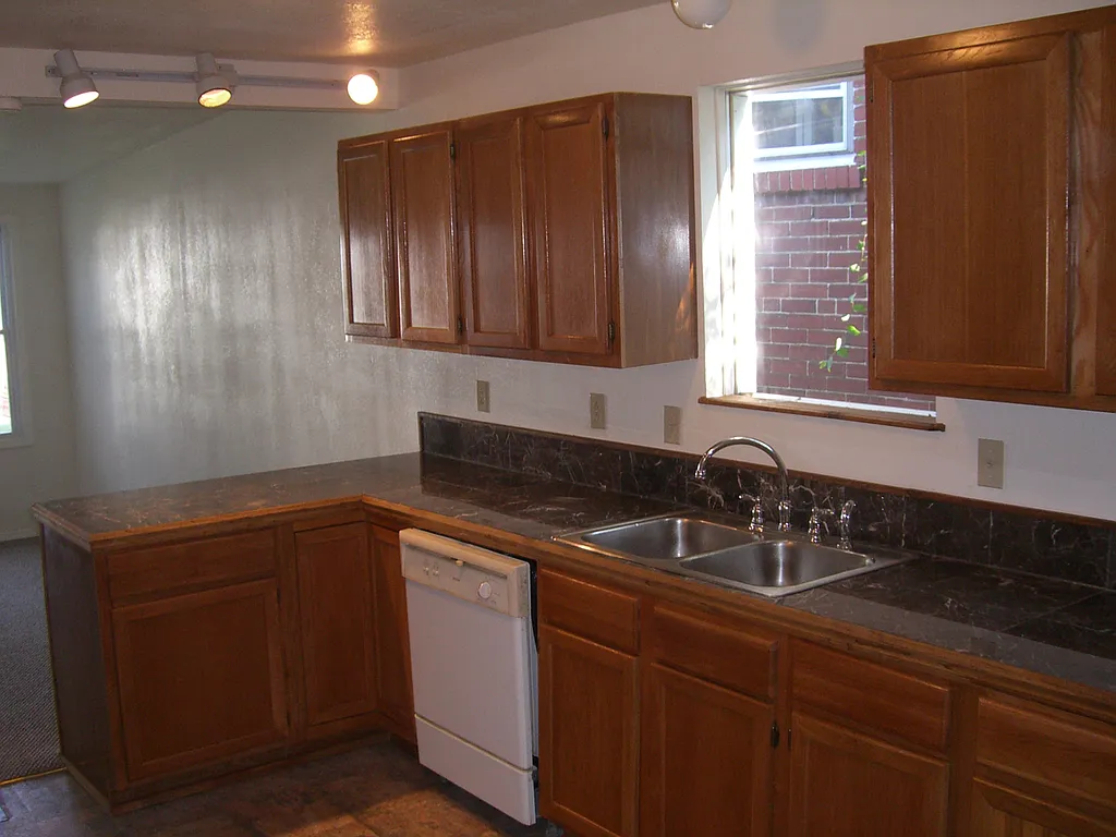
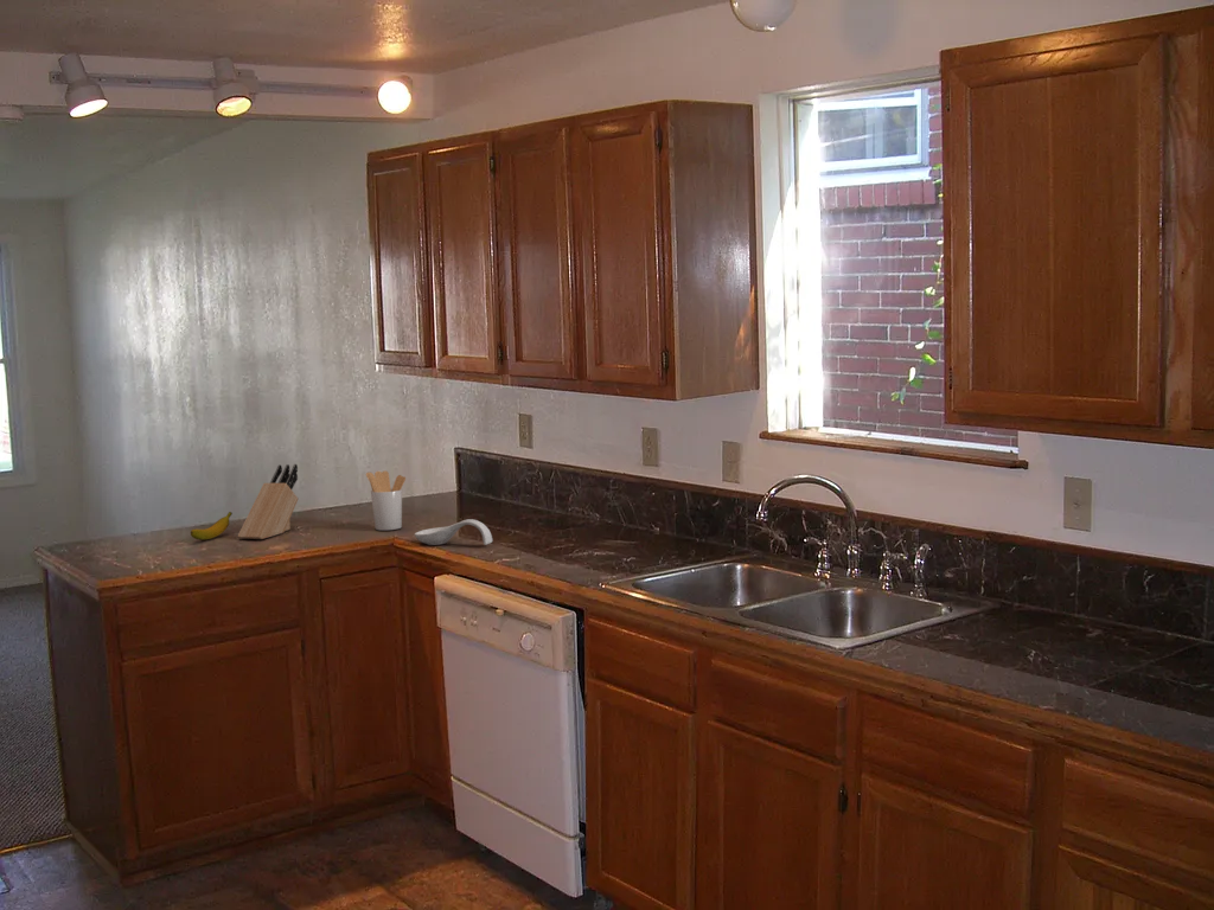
+ knife block [237,463,299,540]
+ spoon rest [414,518,493,546]
+ utensil holder [365,469,407,532]
+ banana [190,511,234,541]
